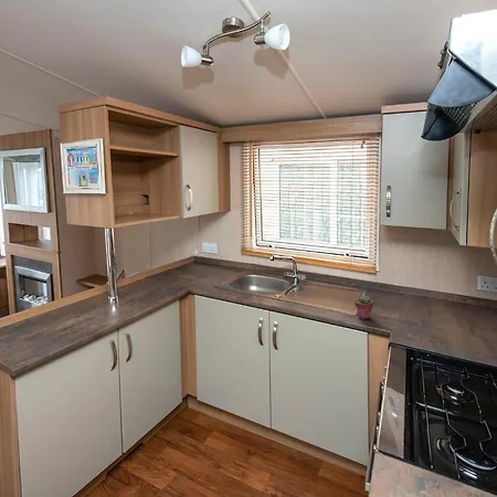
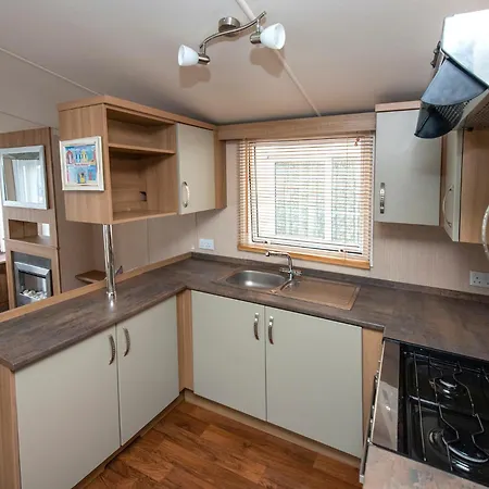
- potted succulent [353,294,374,320]
